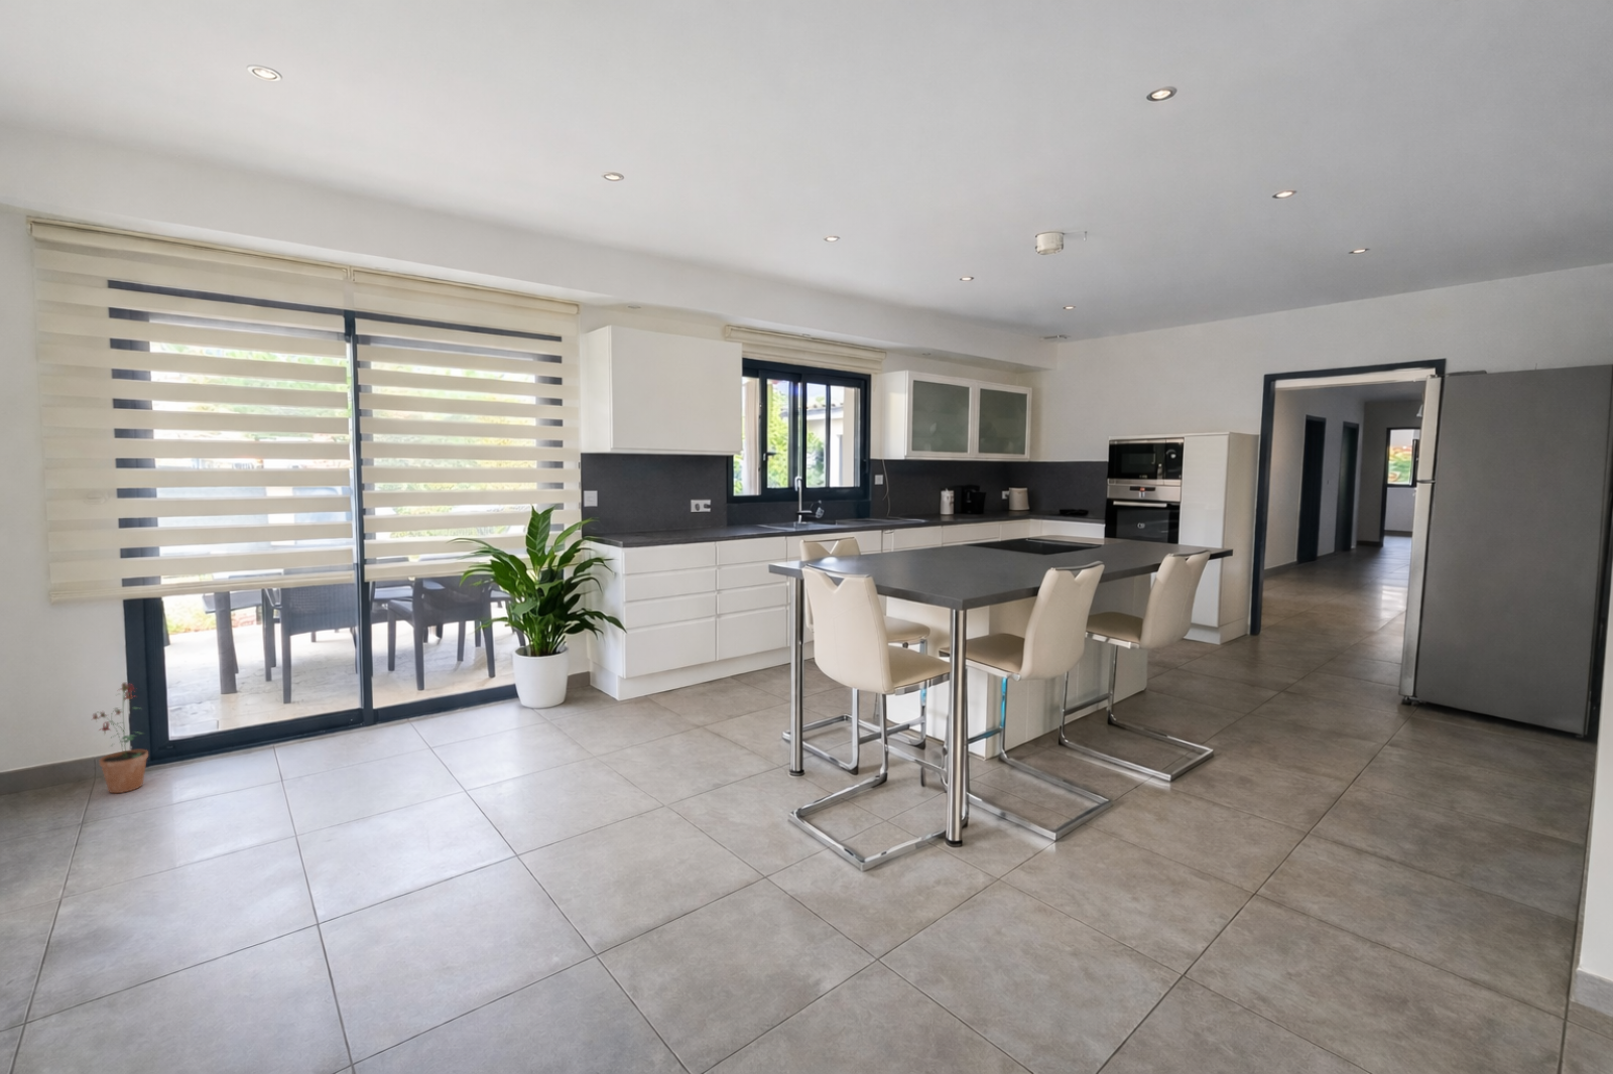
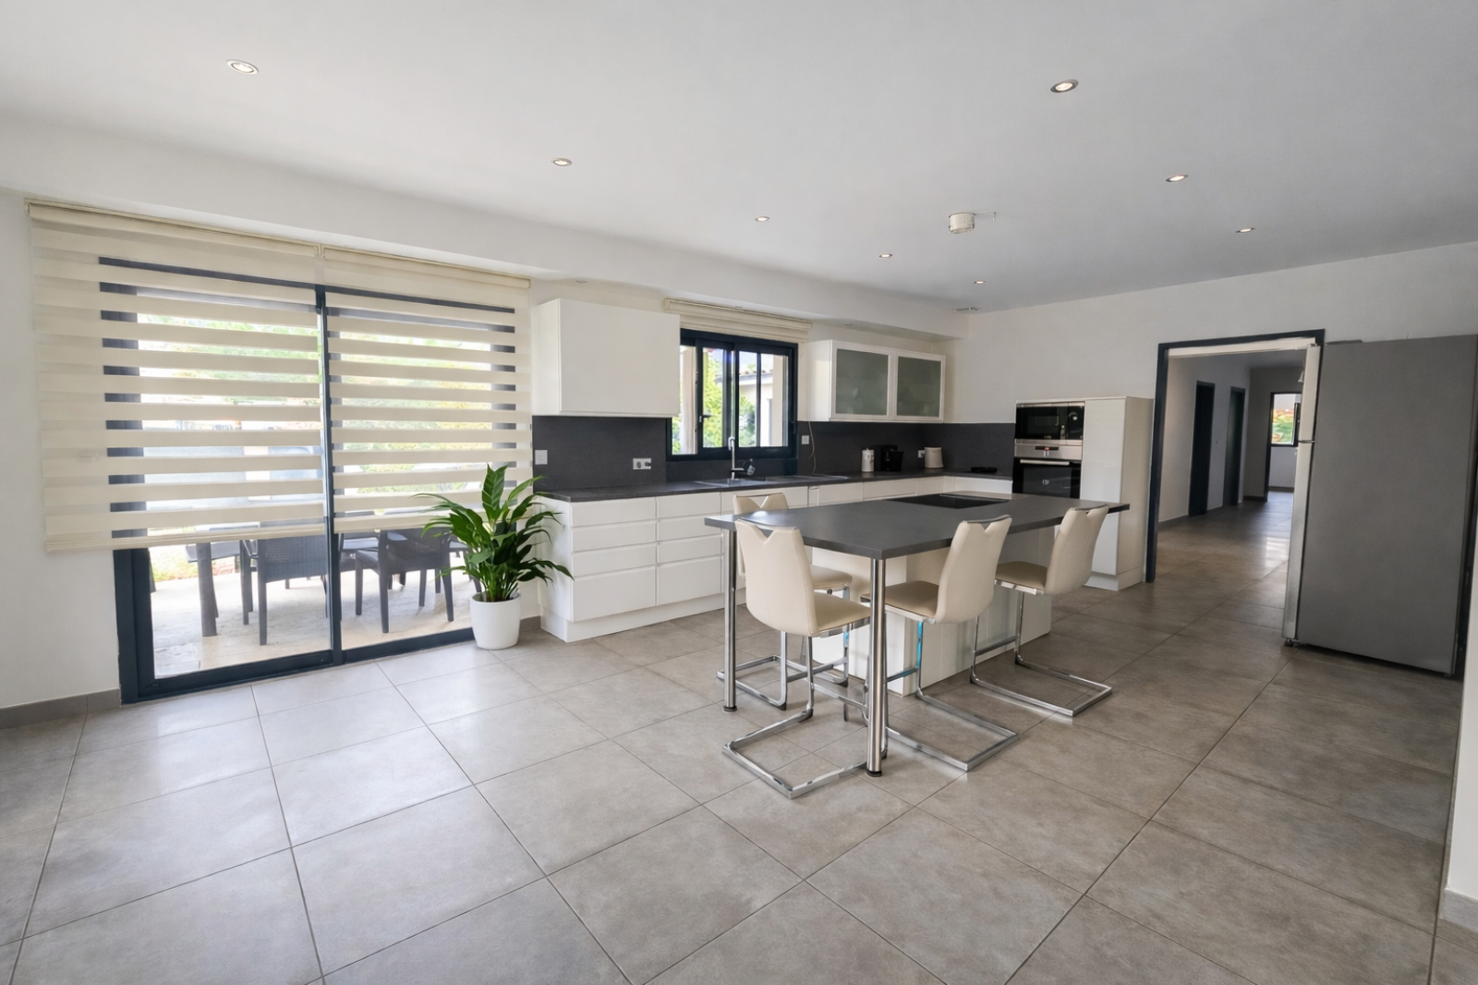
- potted plant [91,681,149,794]
